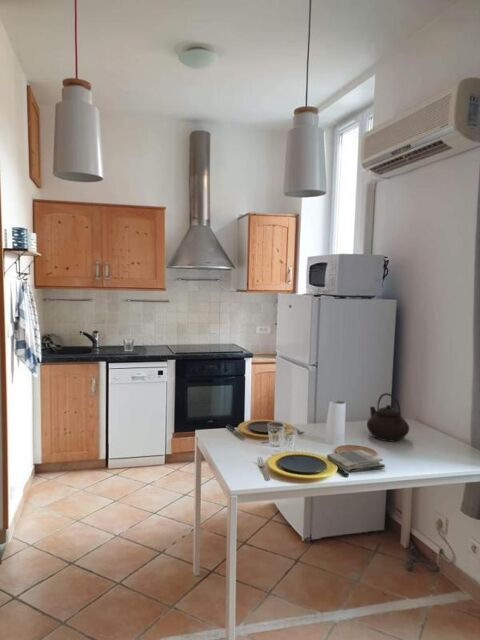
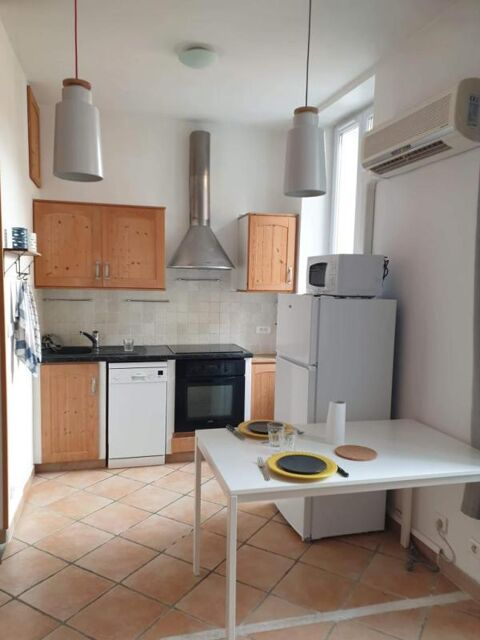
- teapot [366,392,410,443]
- dish towel [326,449,386,473]
